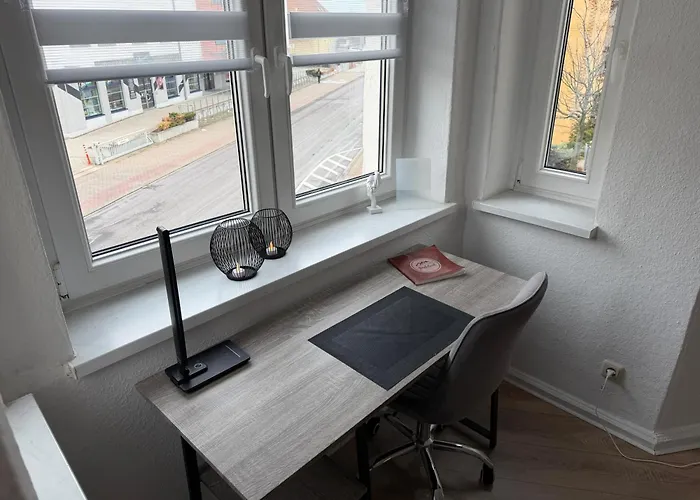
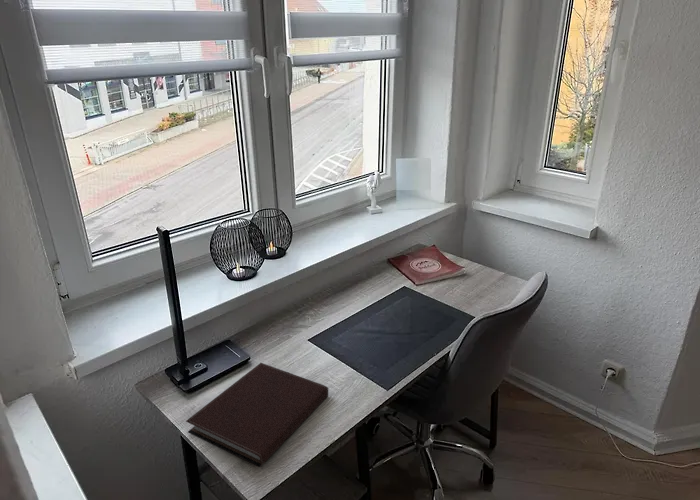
+ notebook [185,362,329,468]
